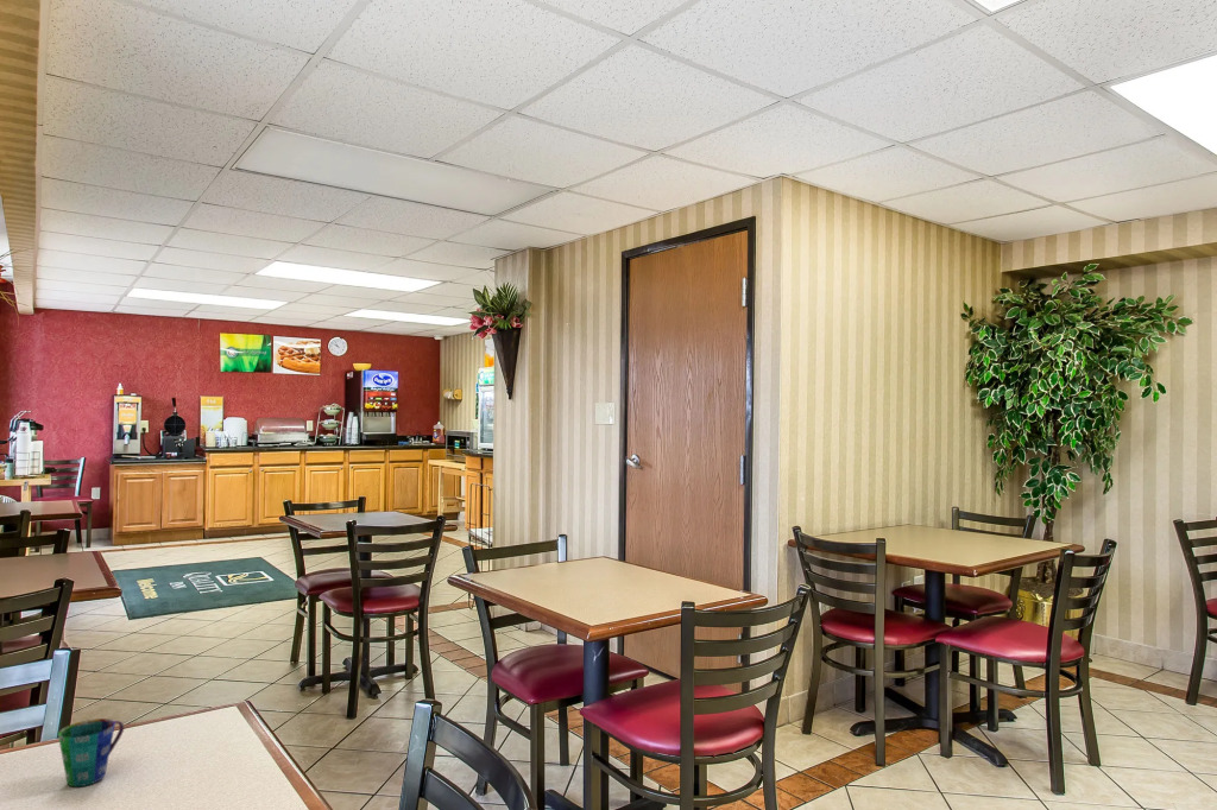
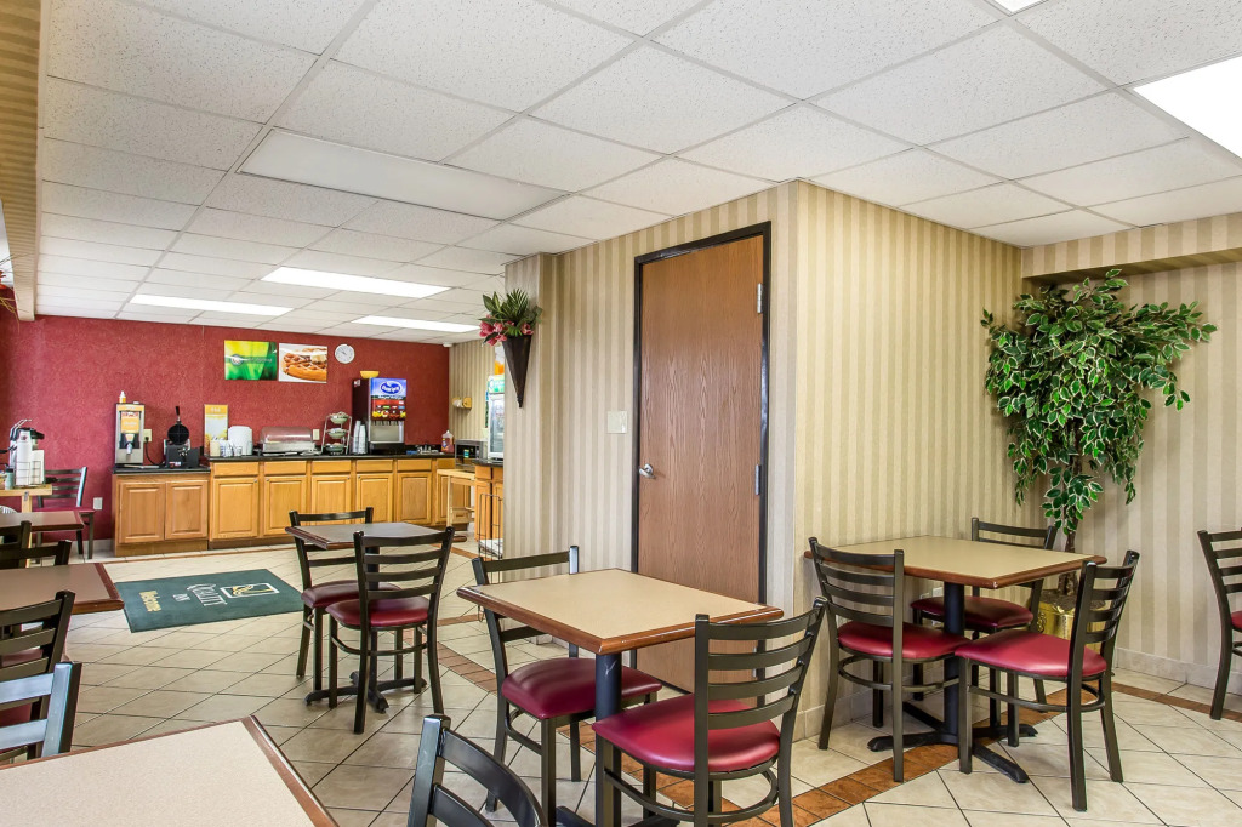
- cup [57,717,126,787]
